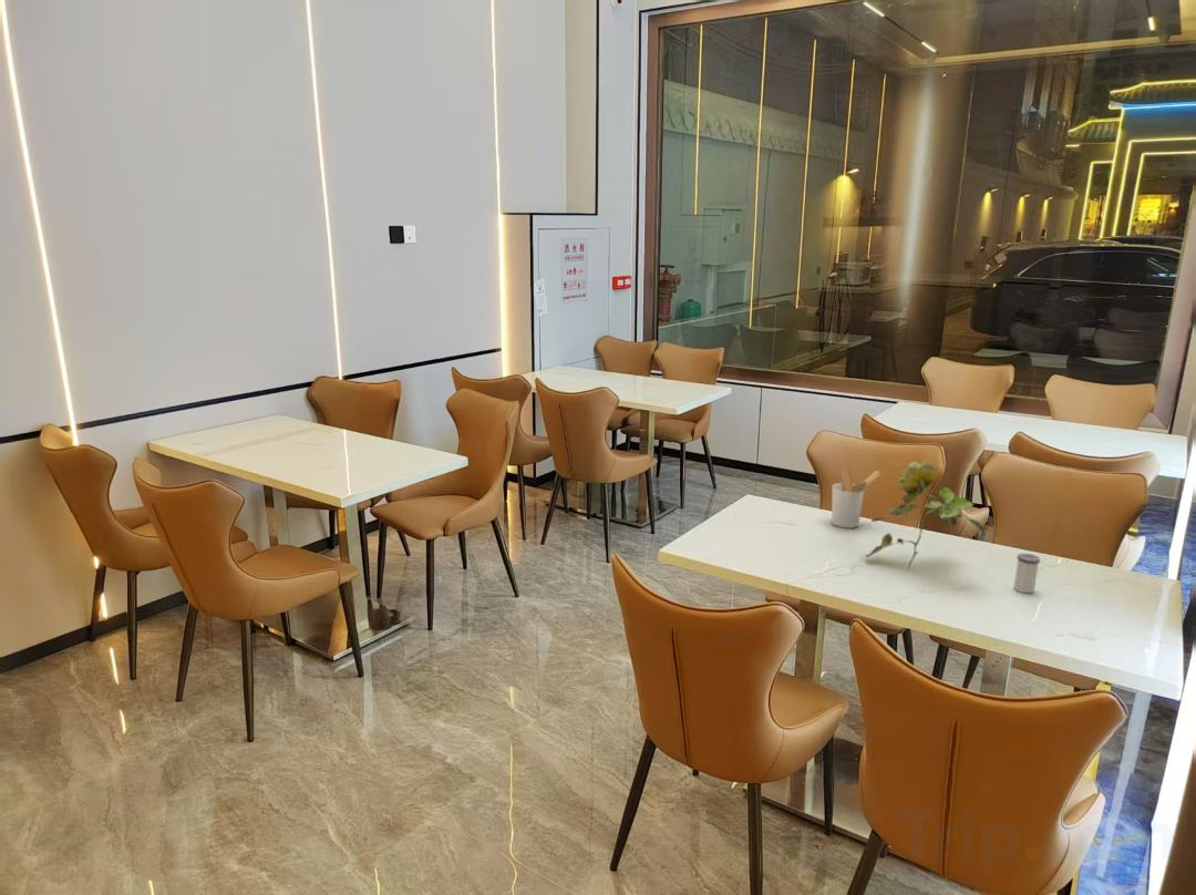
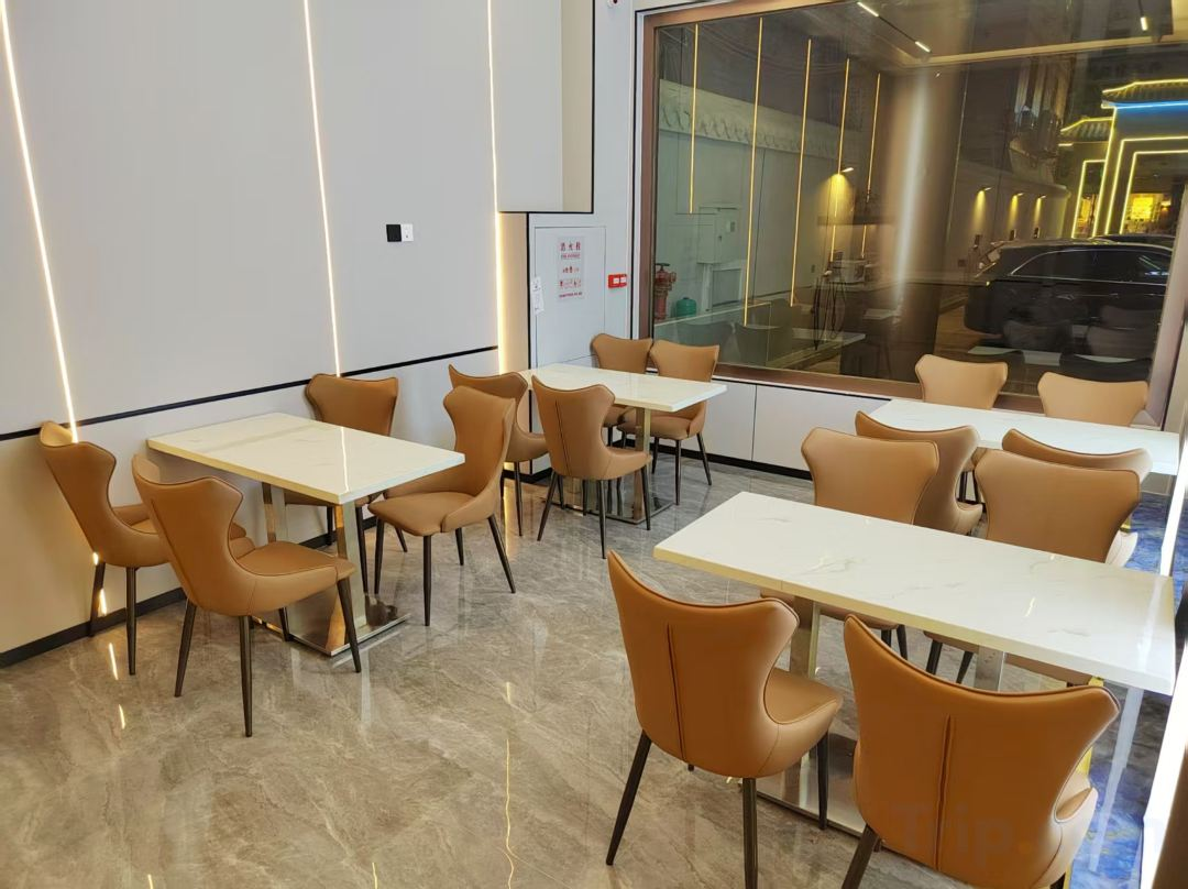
- utensil holder [831,464,881,529]
- flower [865,459,987,572]
- salt shaker [1013,553,1041,594]
